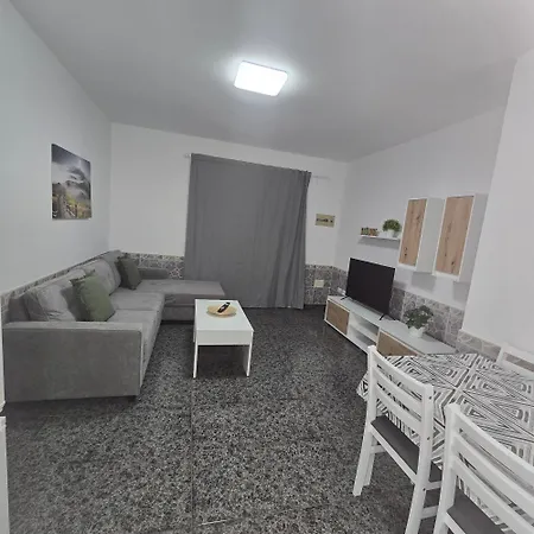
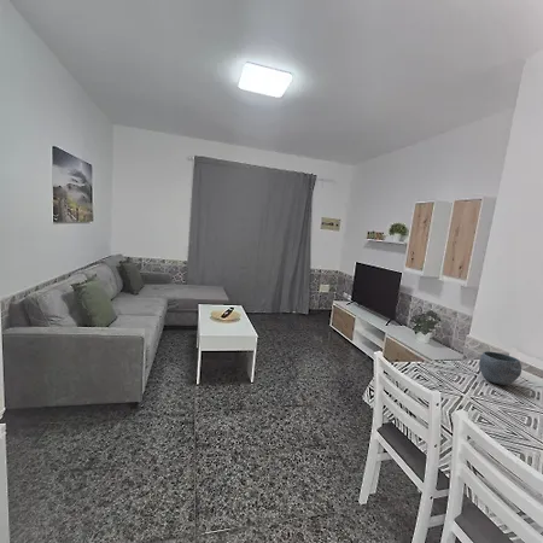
+ bowl [478,350,522,386]
